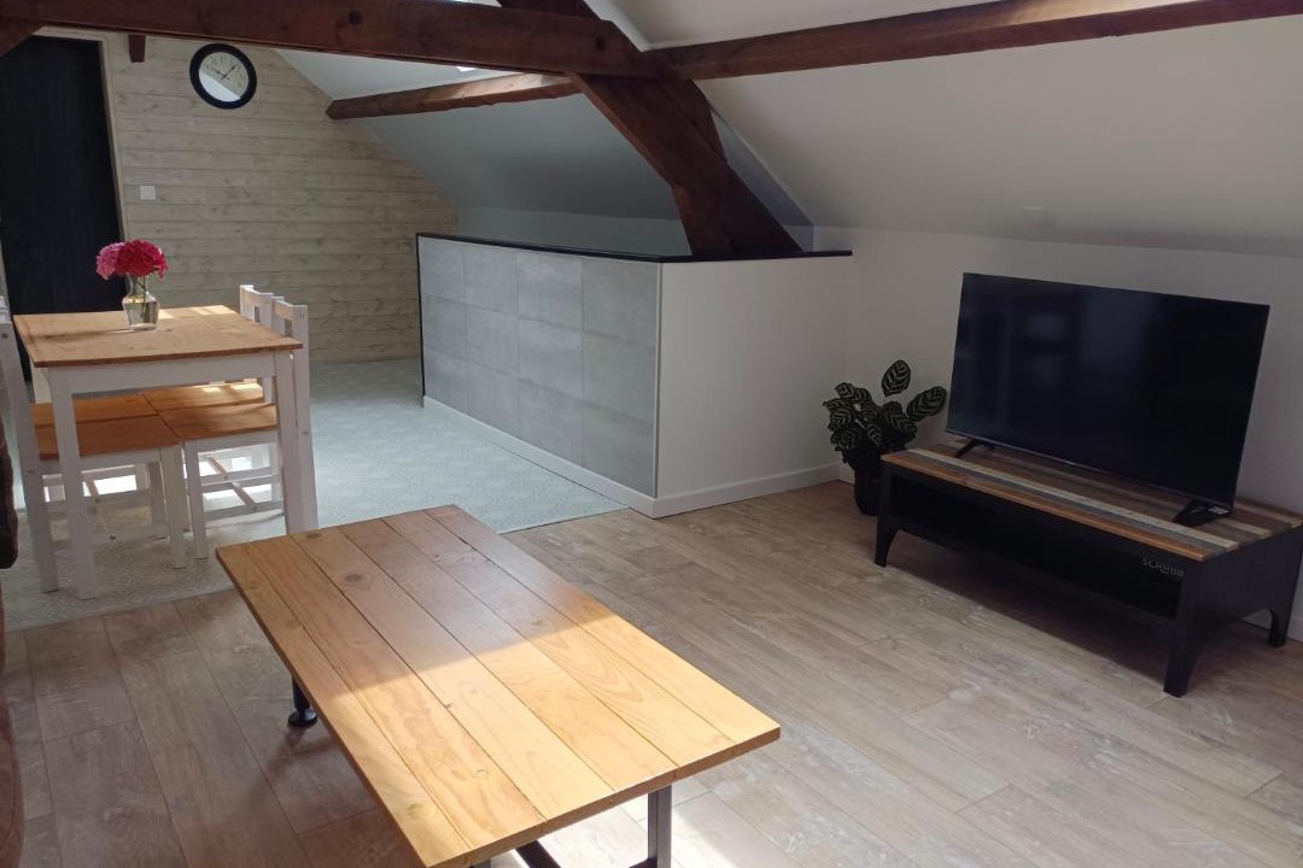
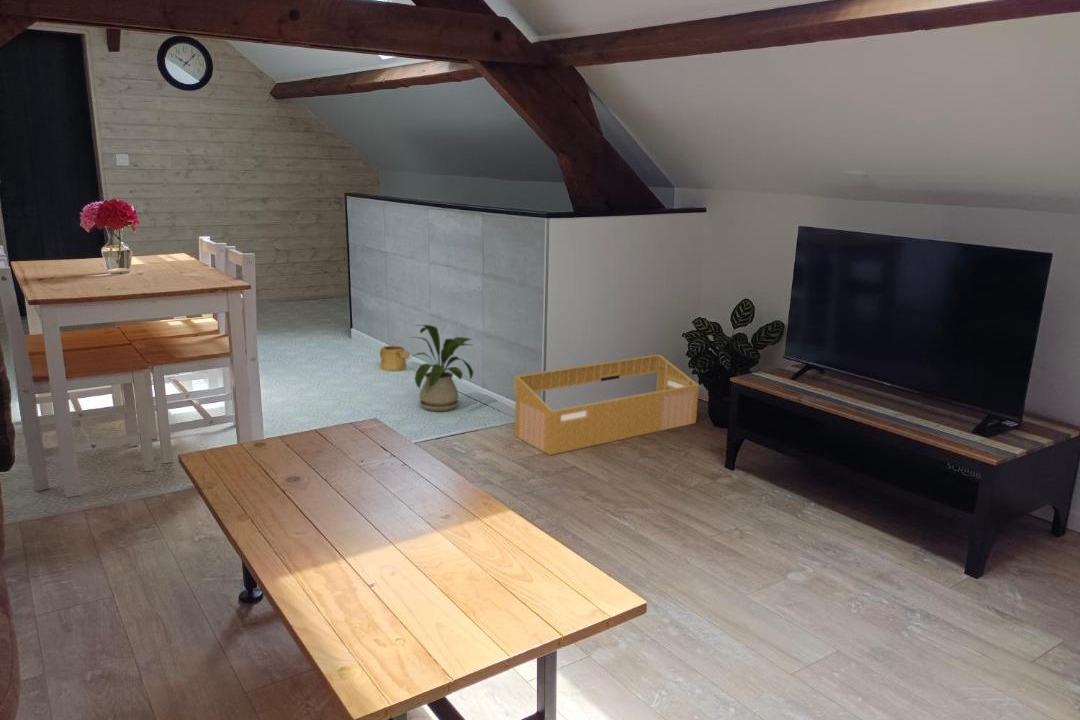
+ basket [513,353,700,456]
+ watering can [379,344,411,372]
+ house plant [406,324,474,412]
